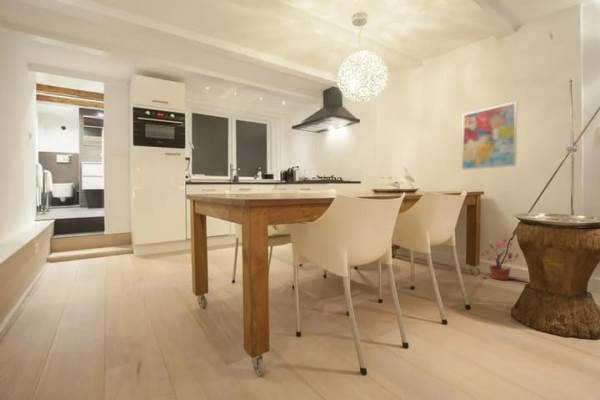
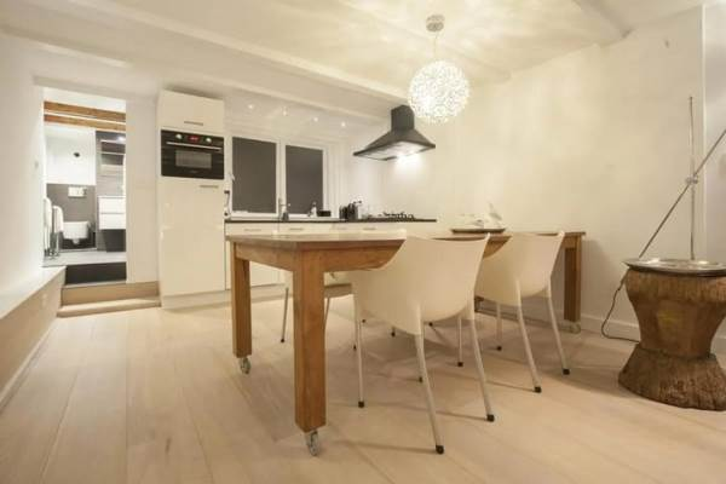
- wall art [461,101,518,171]
- potted plant [481,238,521,282]
